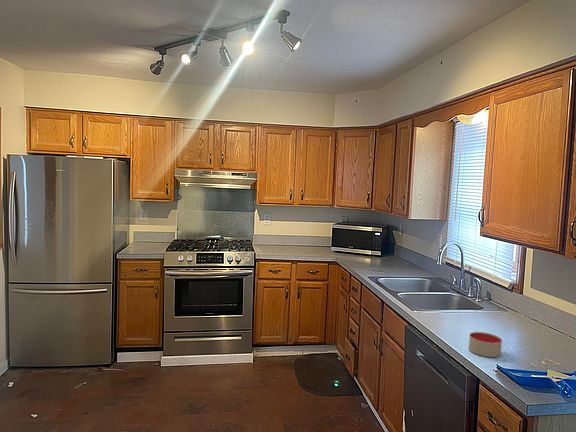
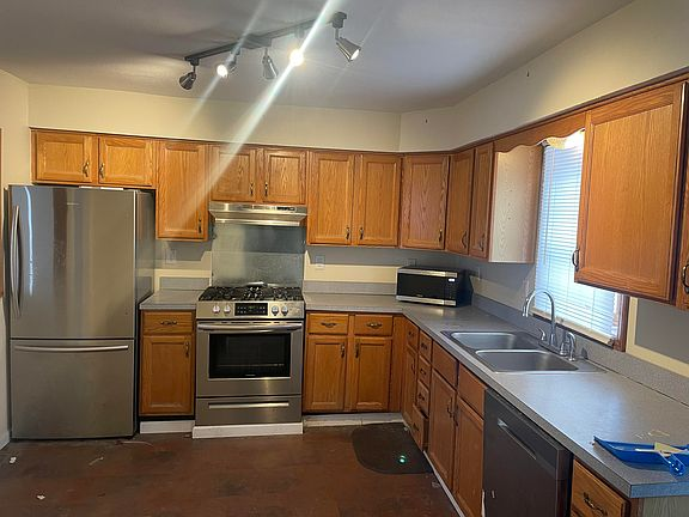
- candle [468,331,503,358]
